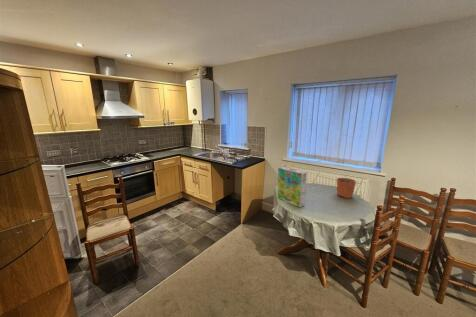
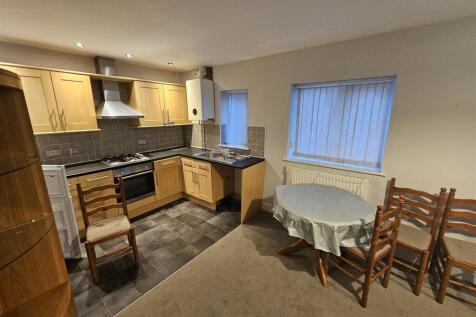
- cereal box [276,166,308,208]
- plant pot [336,174,357,199]
